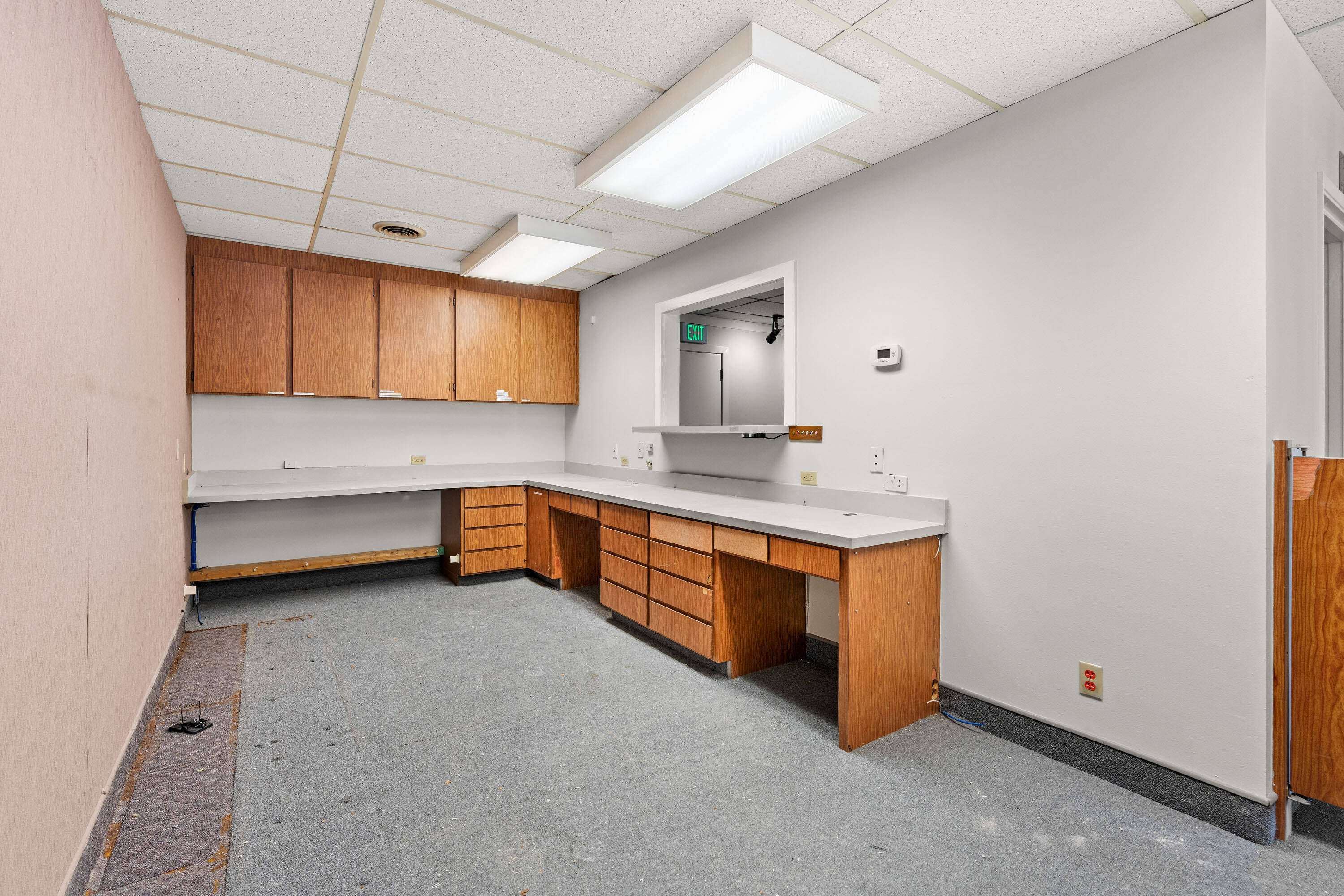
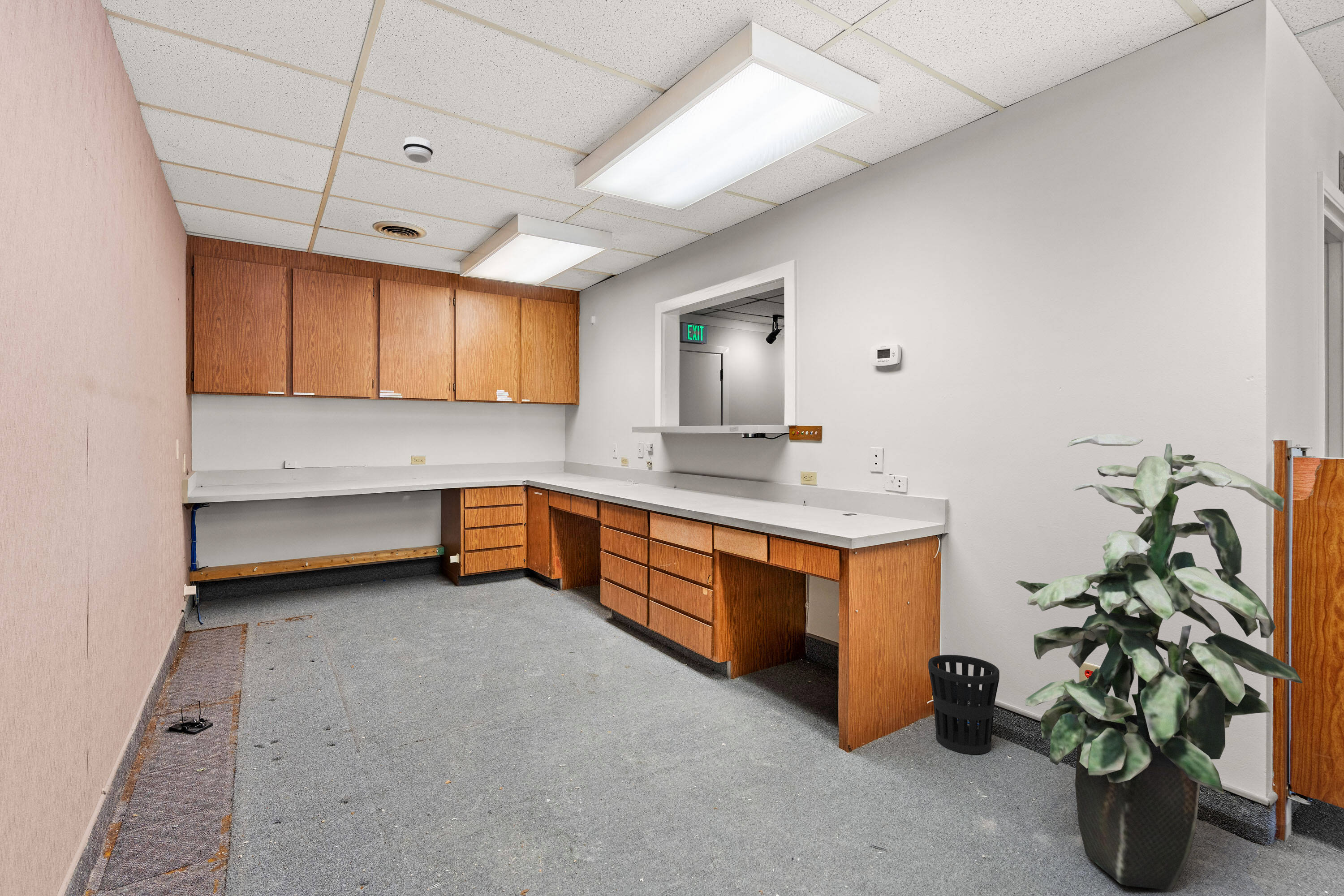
+ smoke detector [403,136,434,164]
+ wastebasket [928,655,1000,755]
+ indoor plant [1015,434,1303,891]
